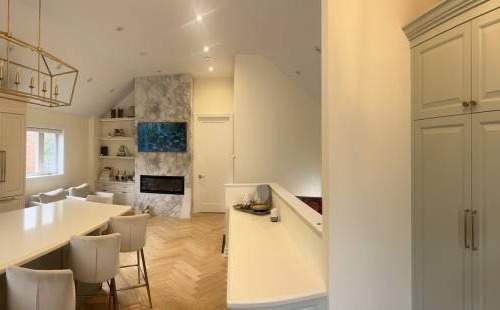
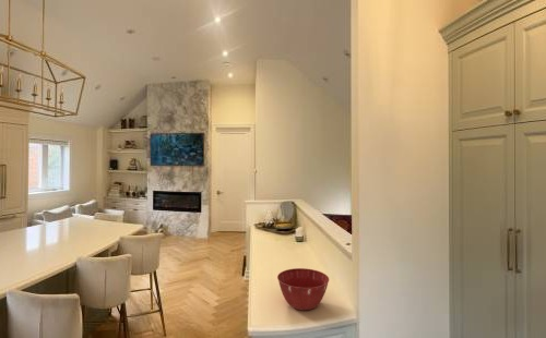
+ mixing bowl [276,267,330,312]
